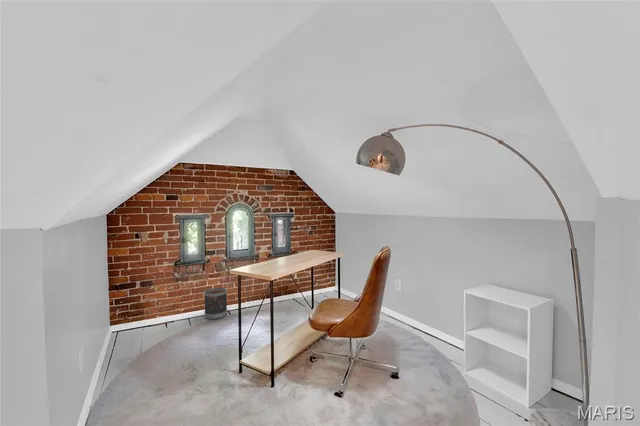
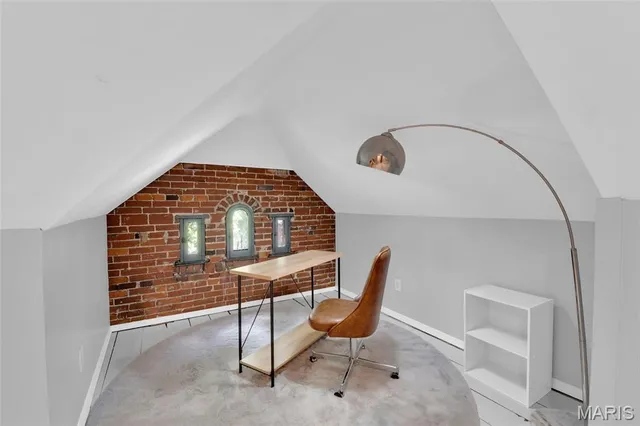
- wastebasket [203,287,228,320]
